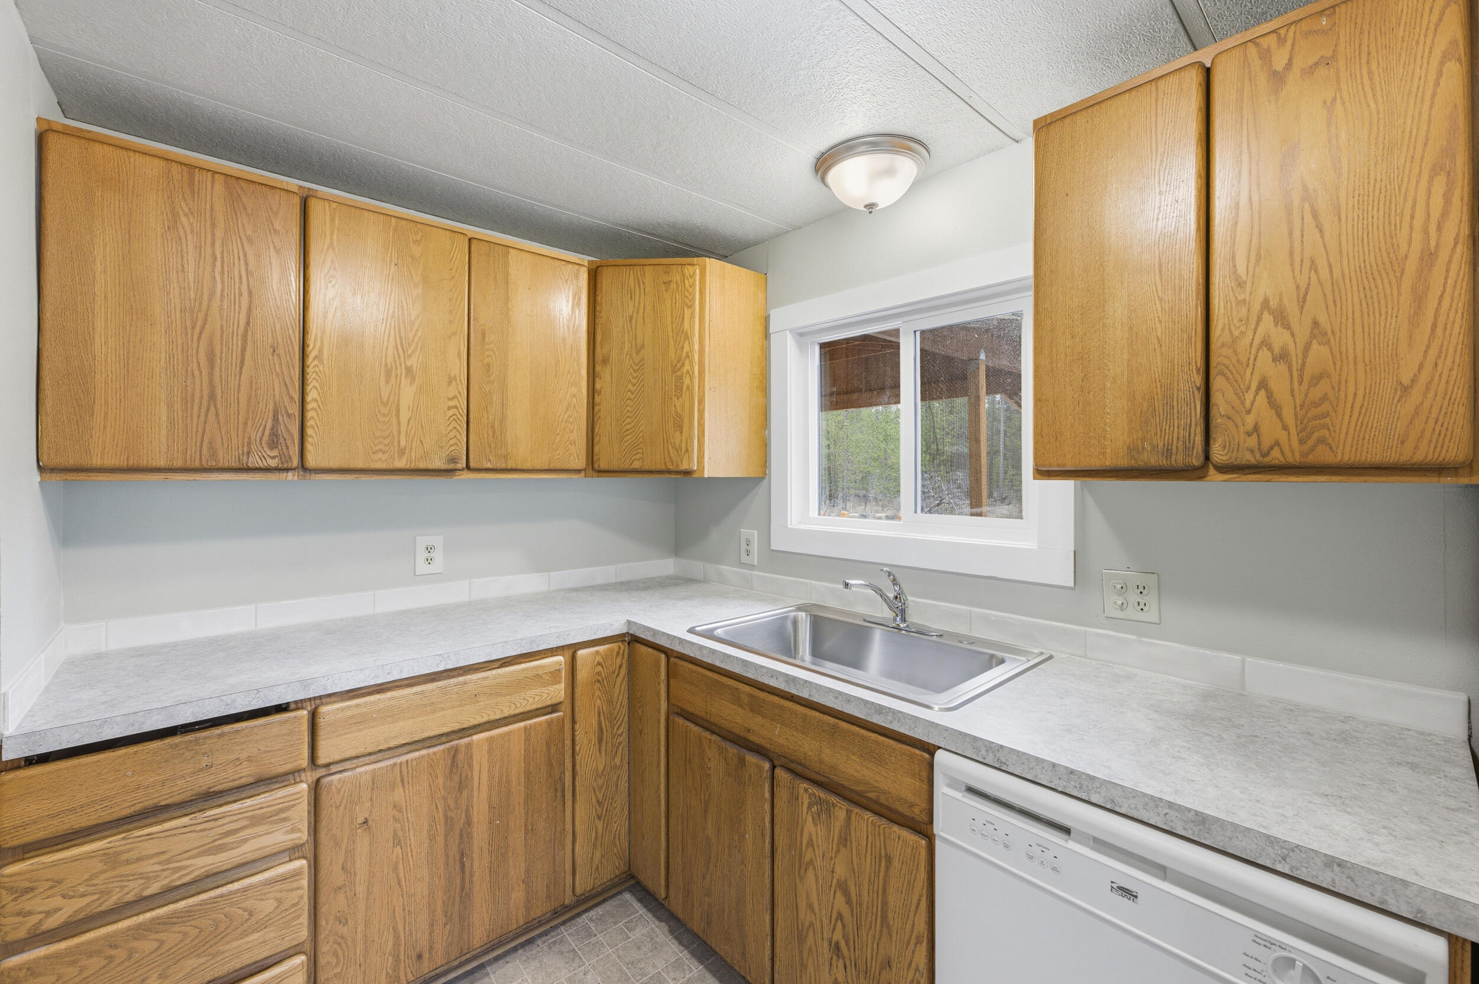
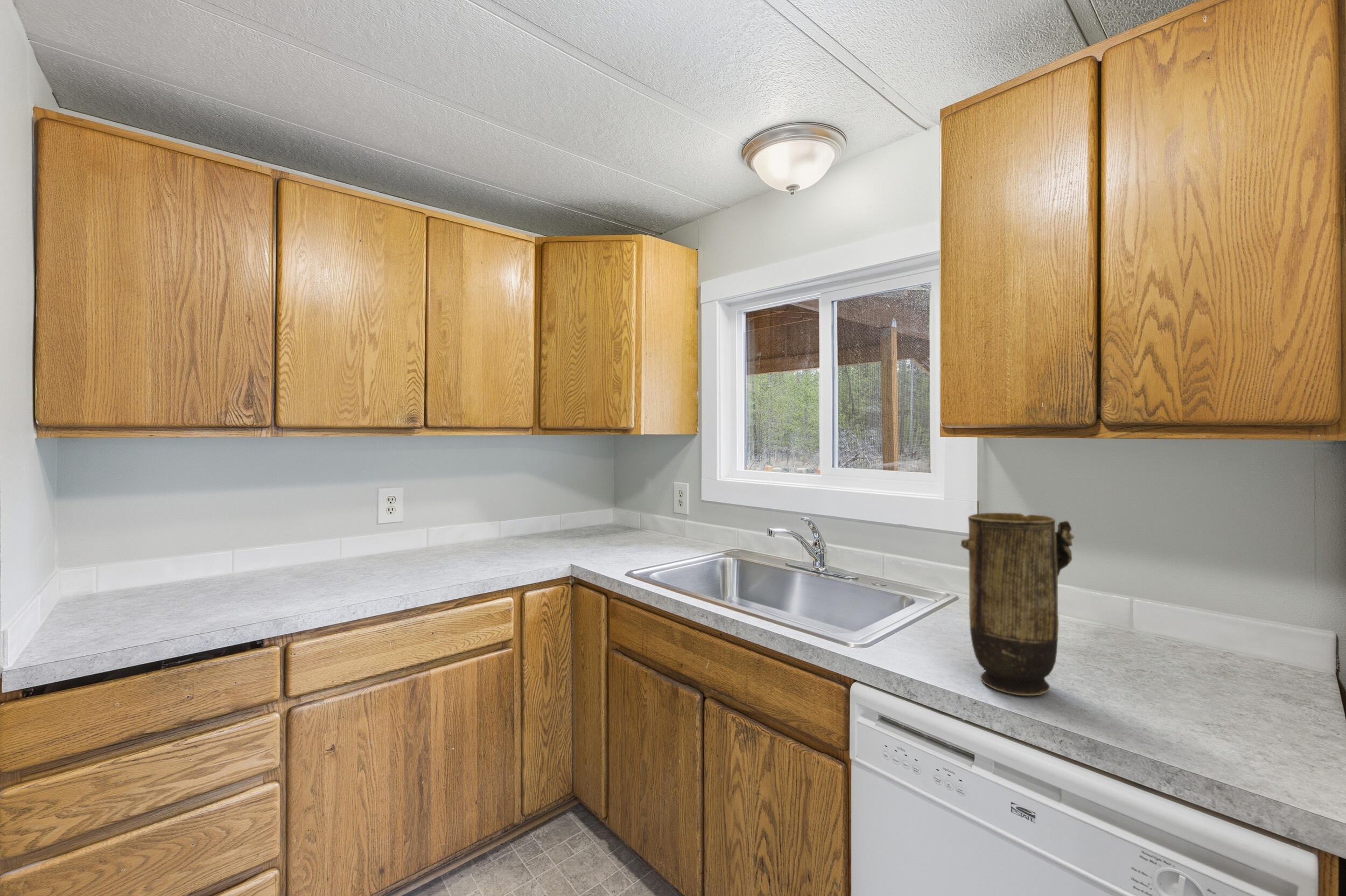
+ vase [960,512,1075,696]
